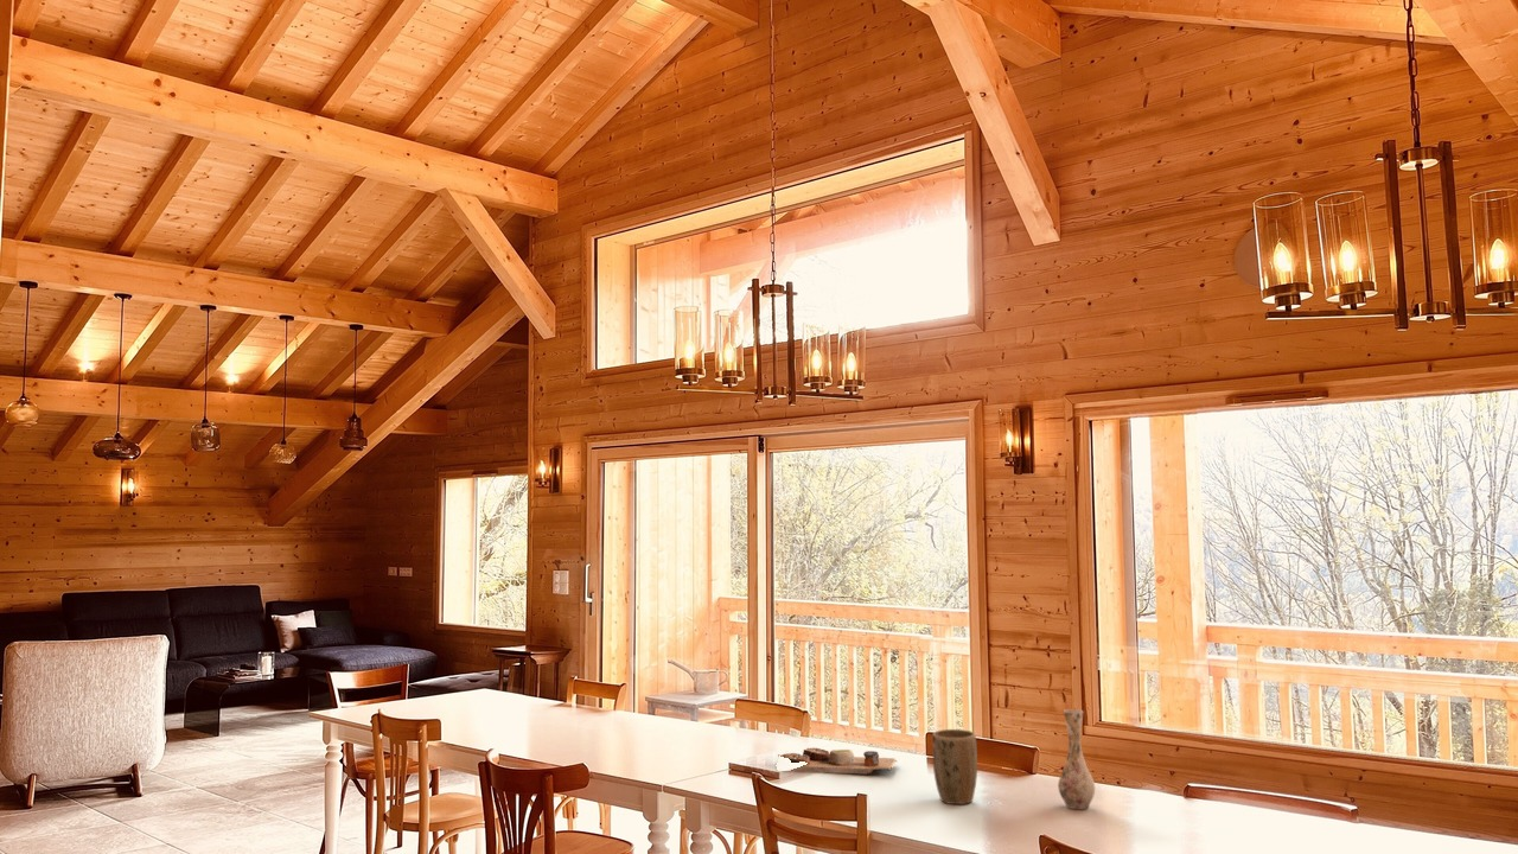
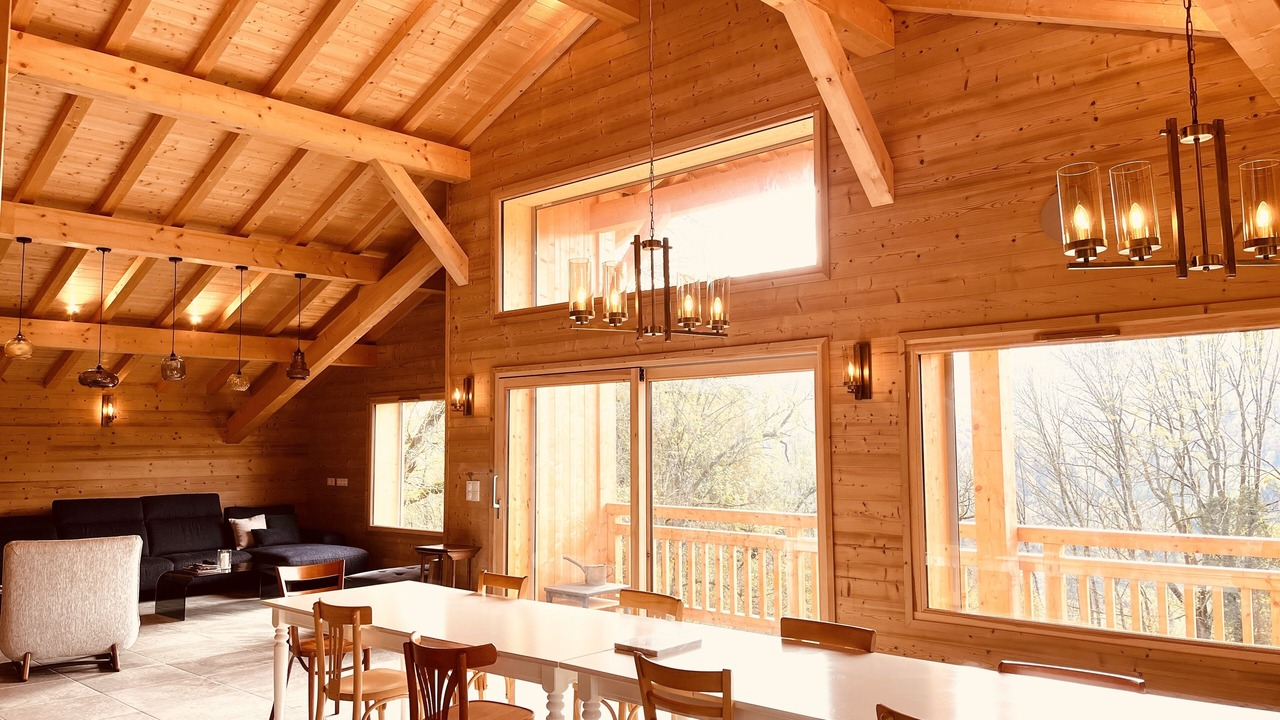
- cutting board [777,747,898,776]
- plant pot [931,728,978,805]
- vase [1057,708,1096,810]
